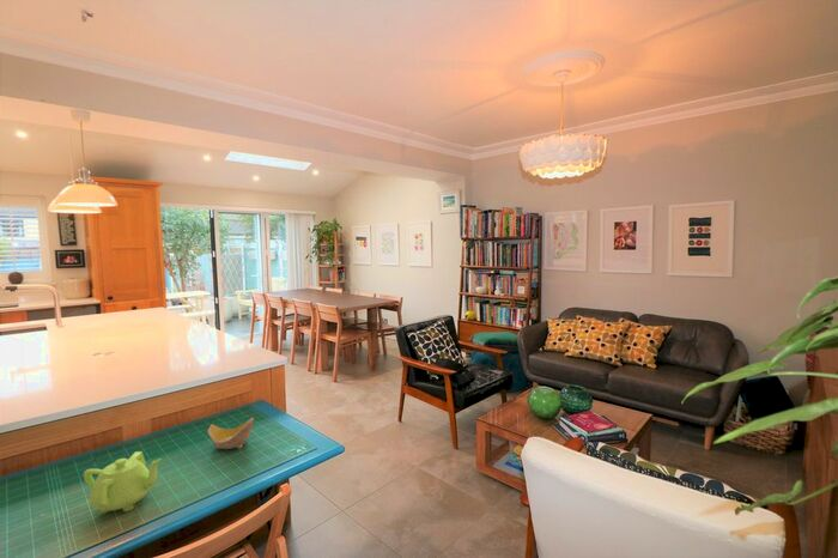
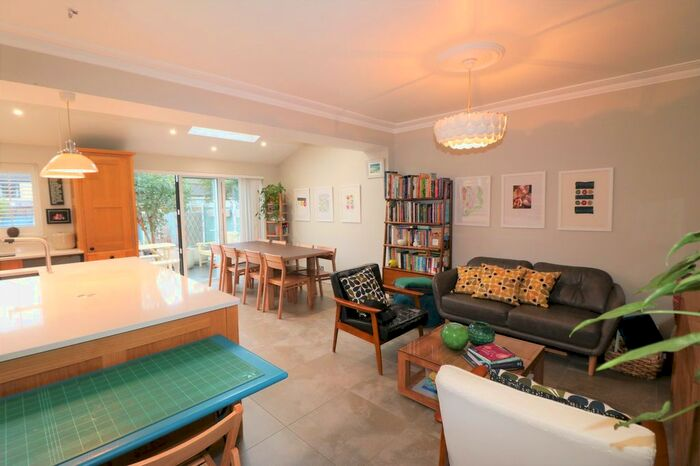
- teapot [83,450,163,515]
- bowl [207,417,255,450]
